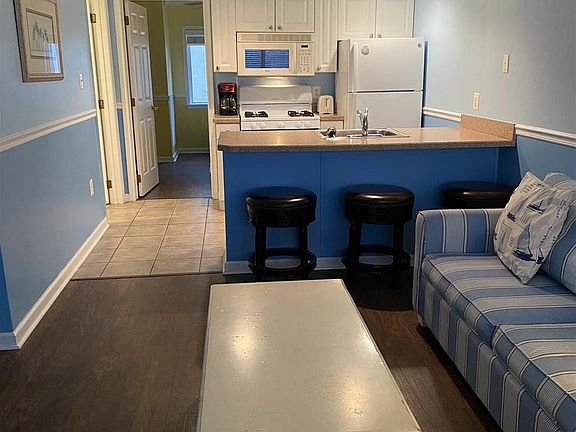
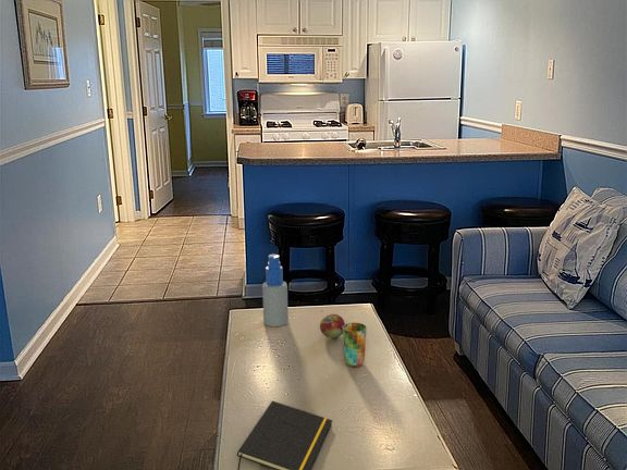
+ notepad [236,399,333,470]
+ fruit [319,313,346,339]
+ spray bottle [261,253,290,327]
+ cup [342,322,368,368]
